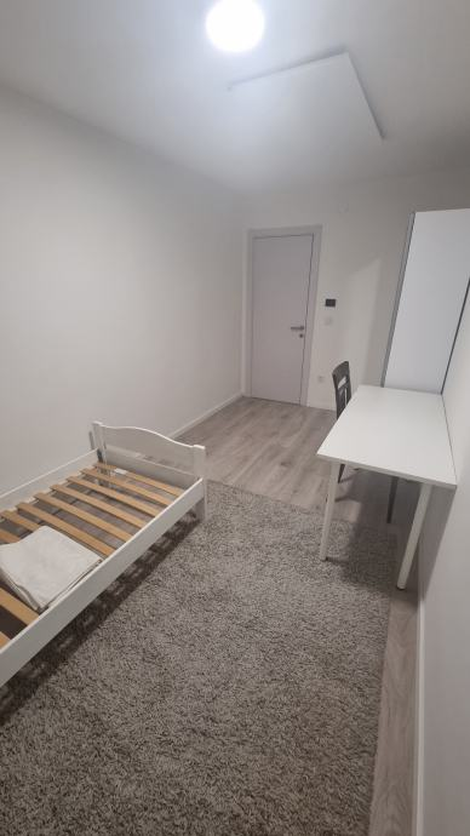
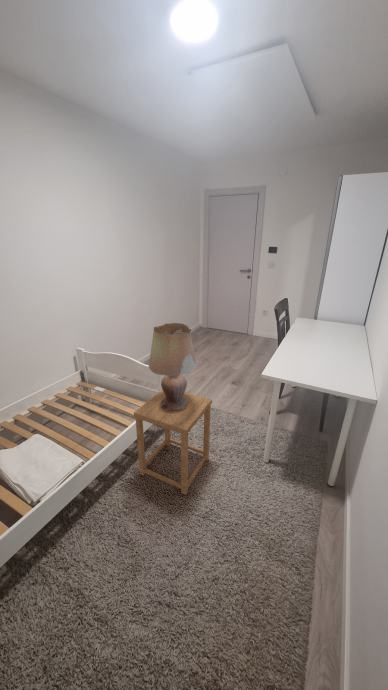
+ lamp [148,322,197,410]
+ side table [133,389,213,496]
